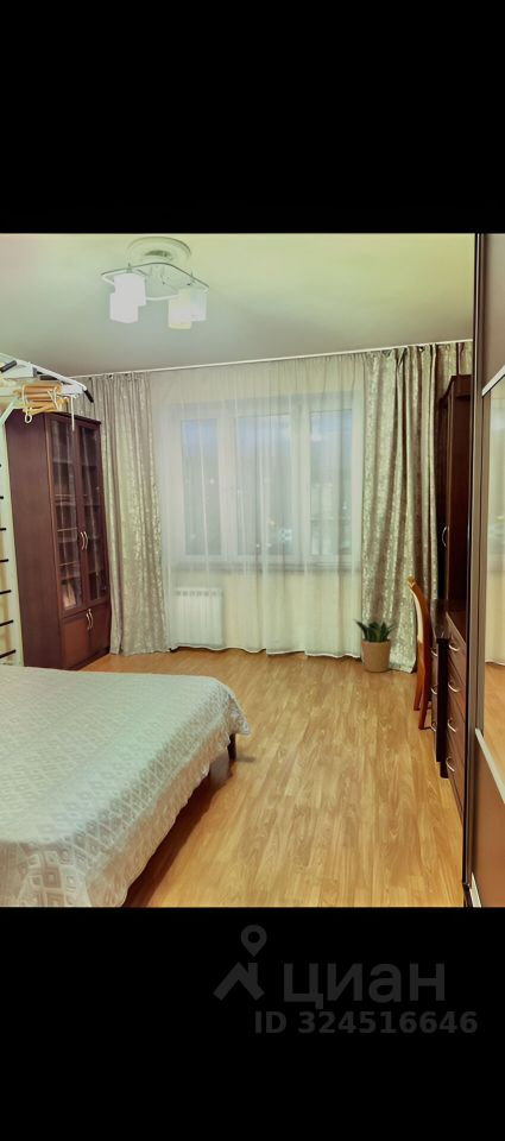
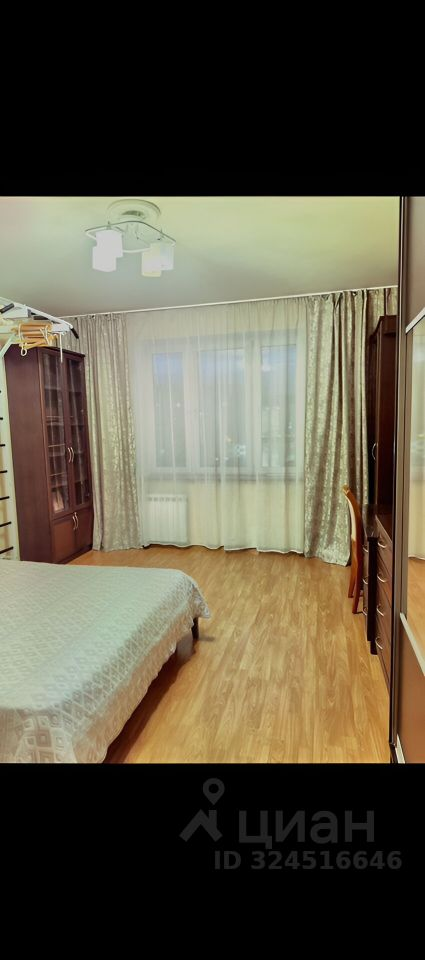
- potted plant [353,618,399,674]
